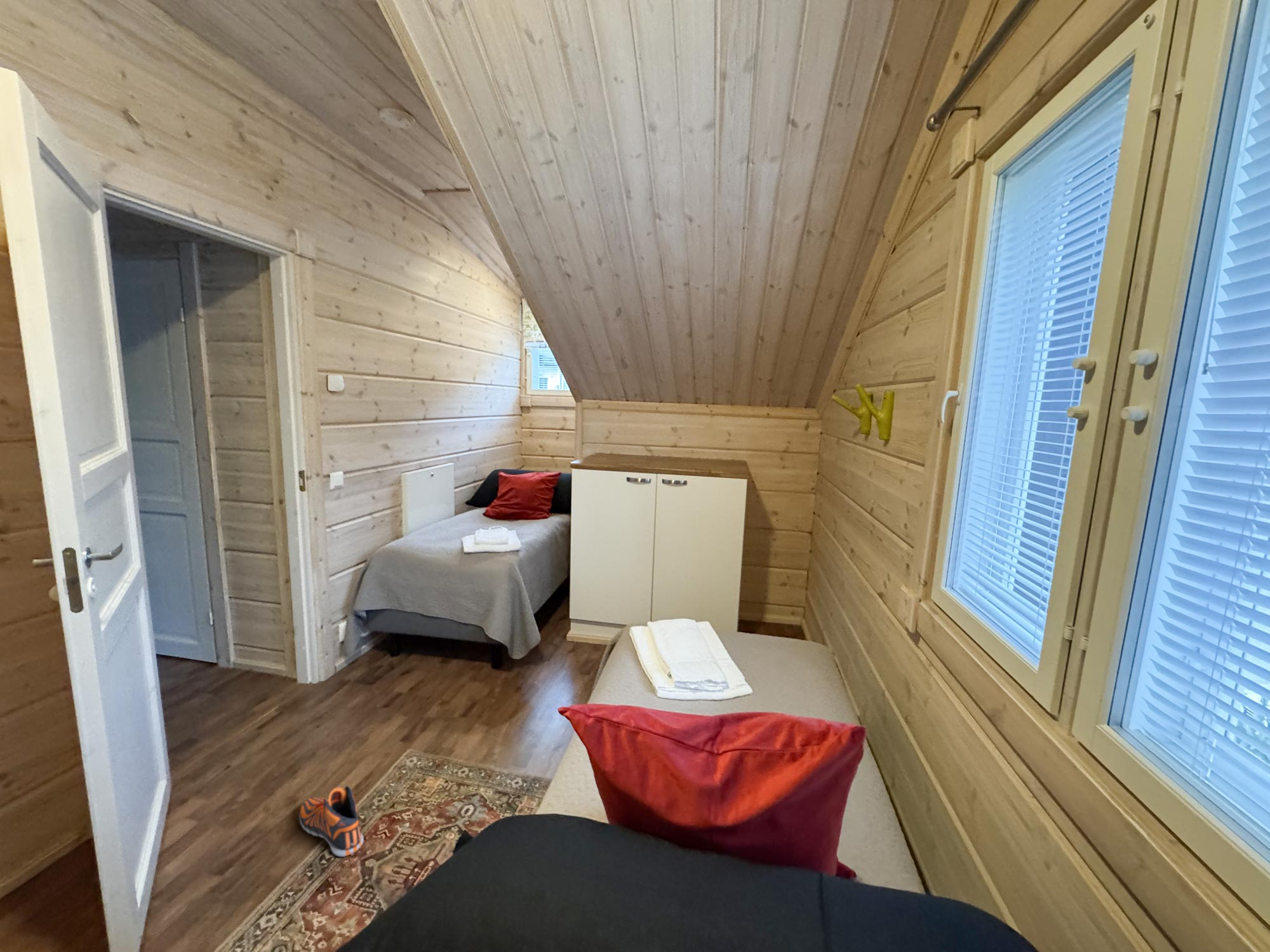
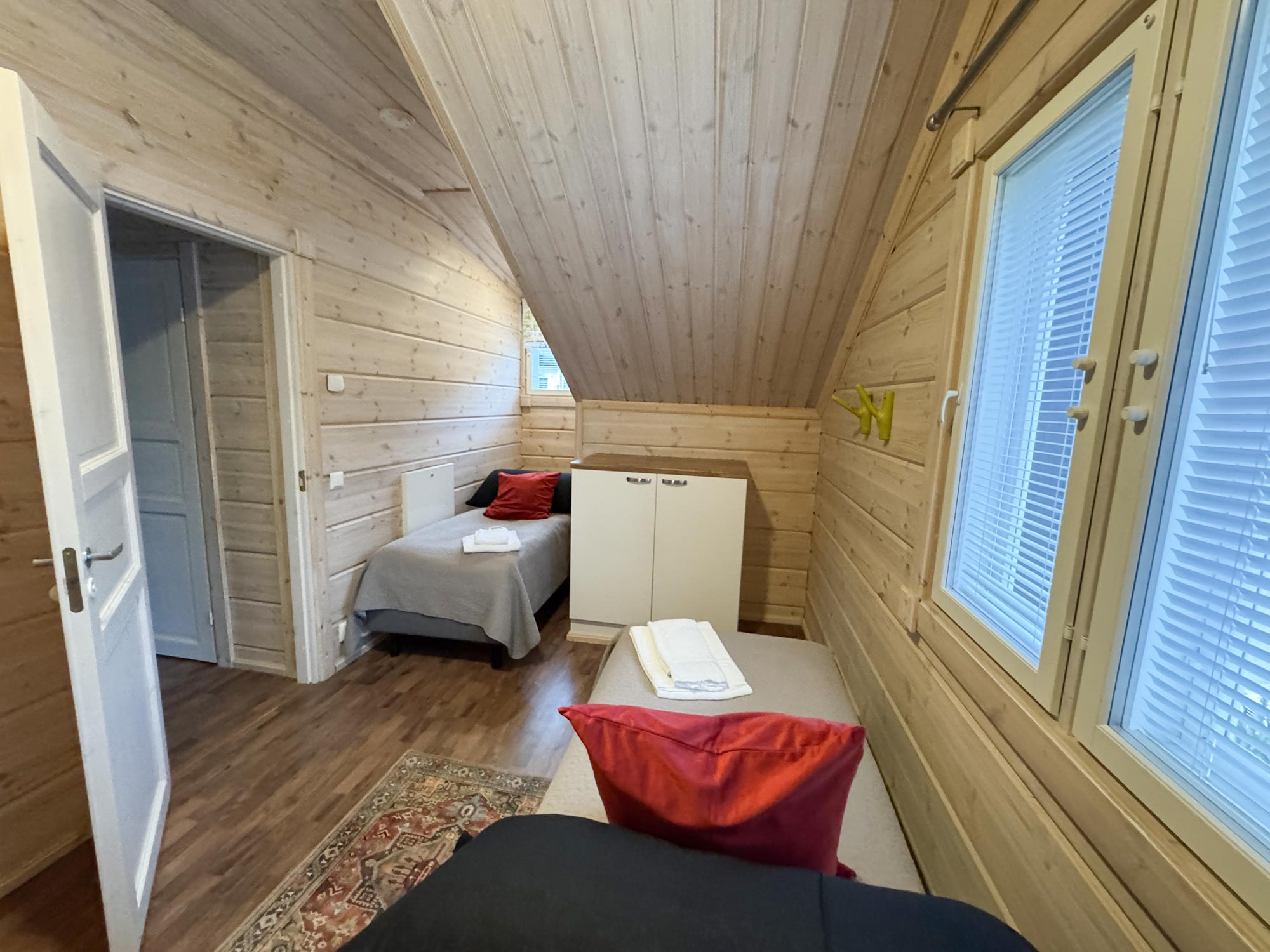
- sneaker [299,785,364,857]
